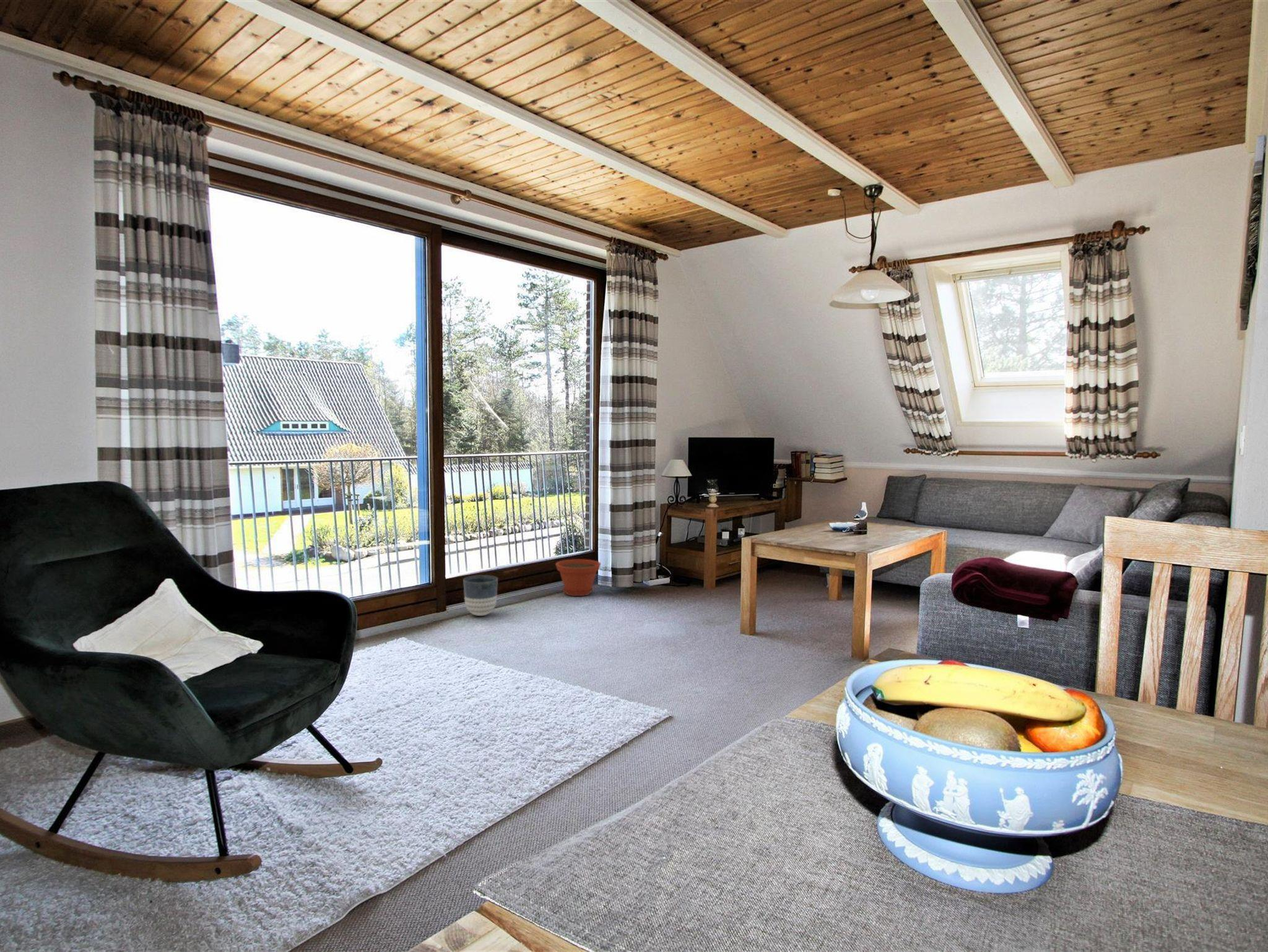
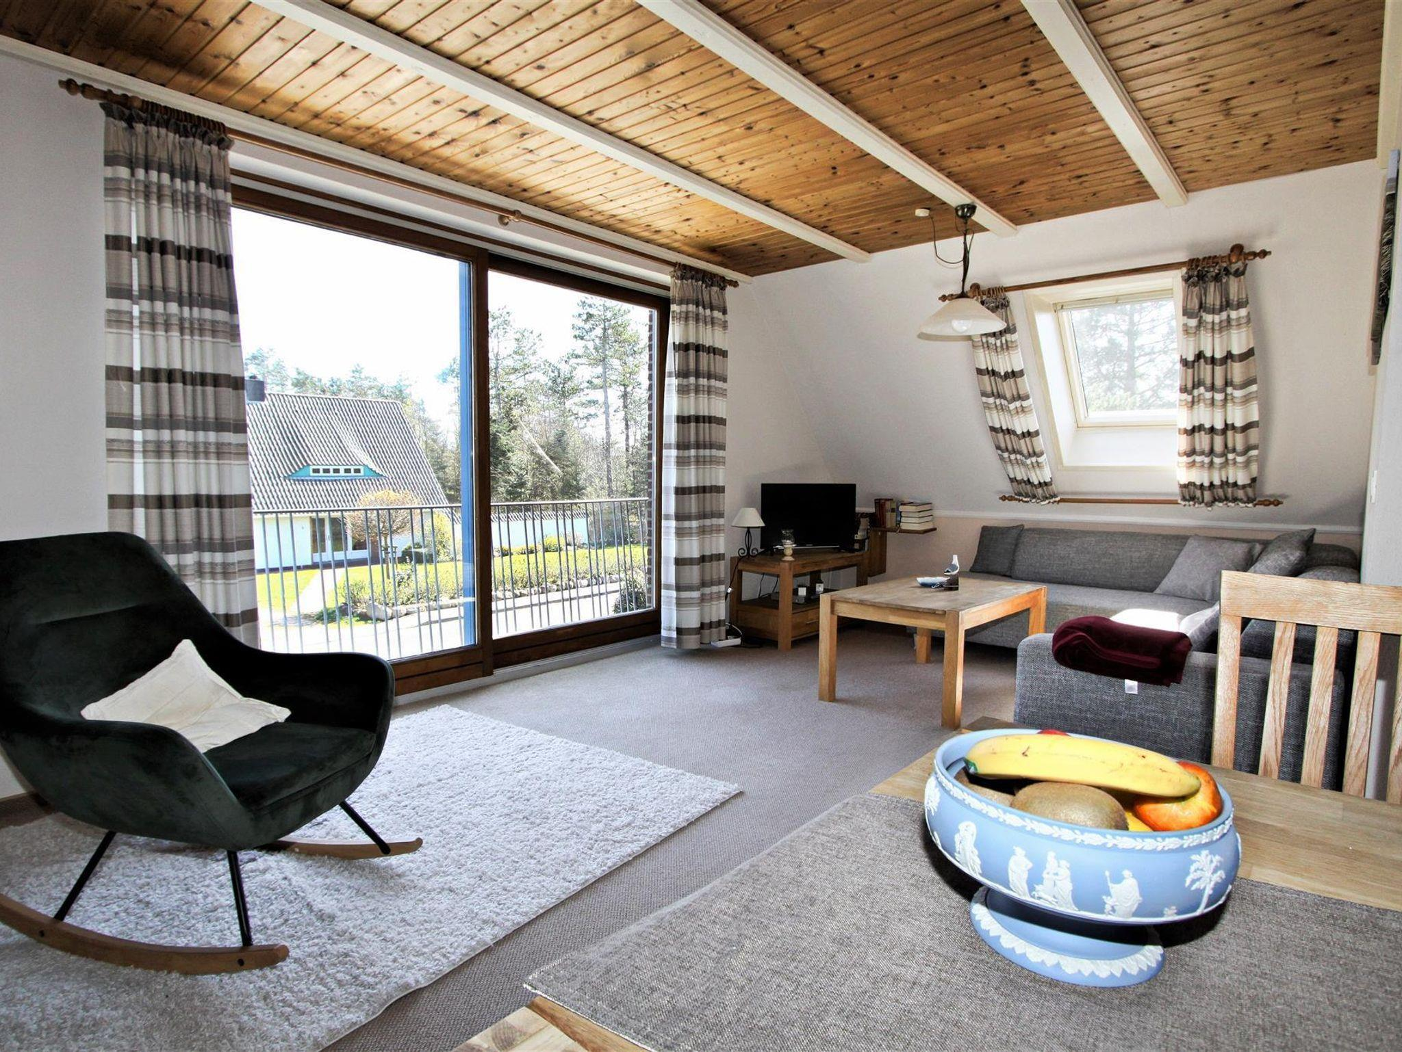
- plant pot [555,559,601,597]
- planter [463,574,498,617]
